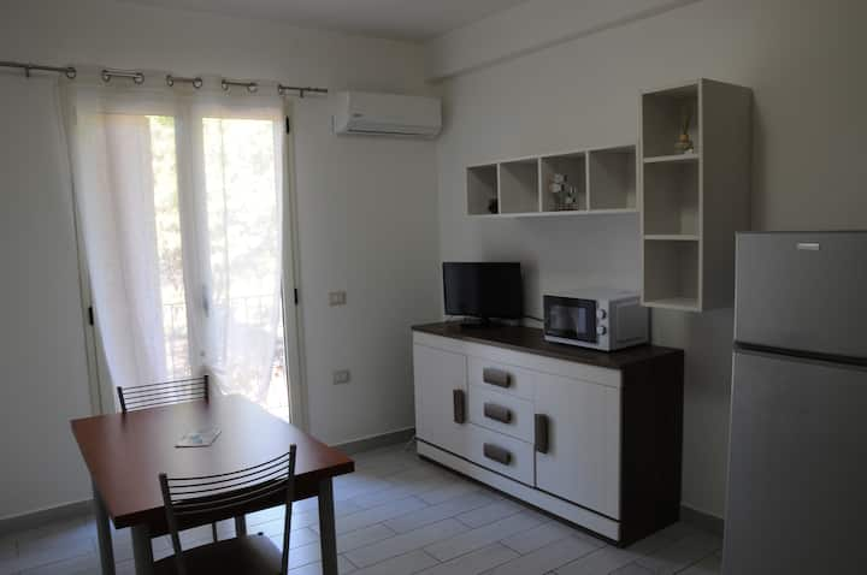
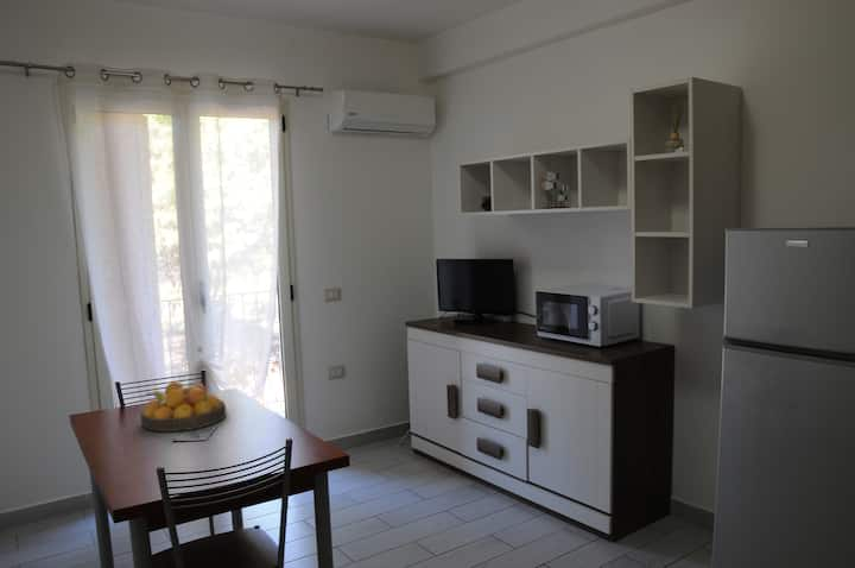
+ fruit bowl [139,380,228,433]
